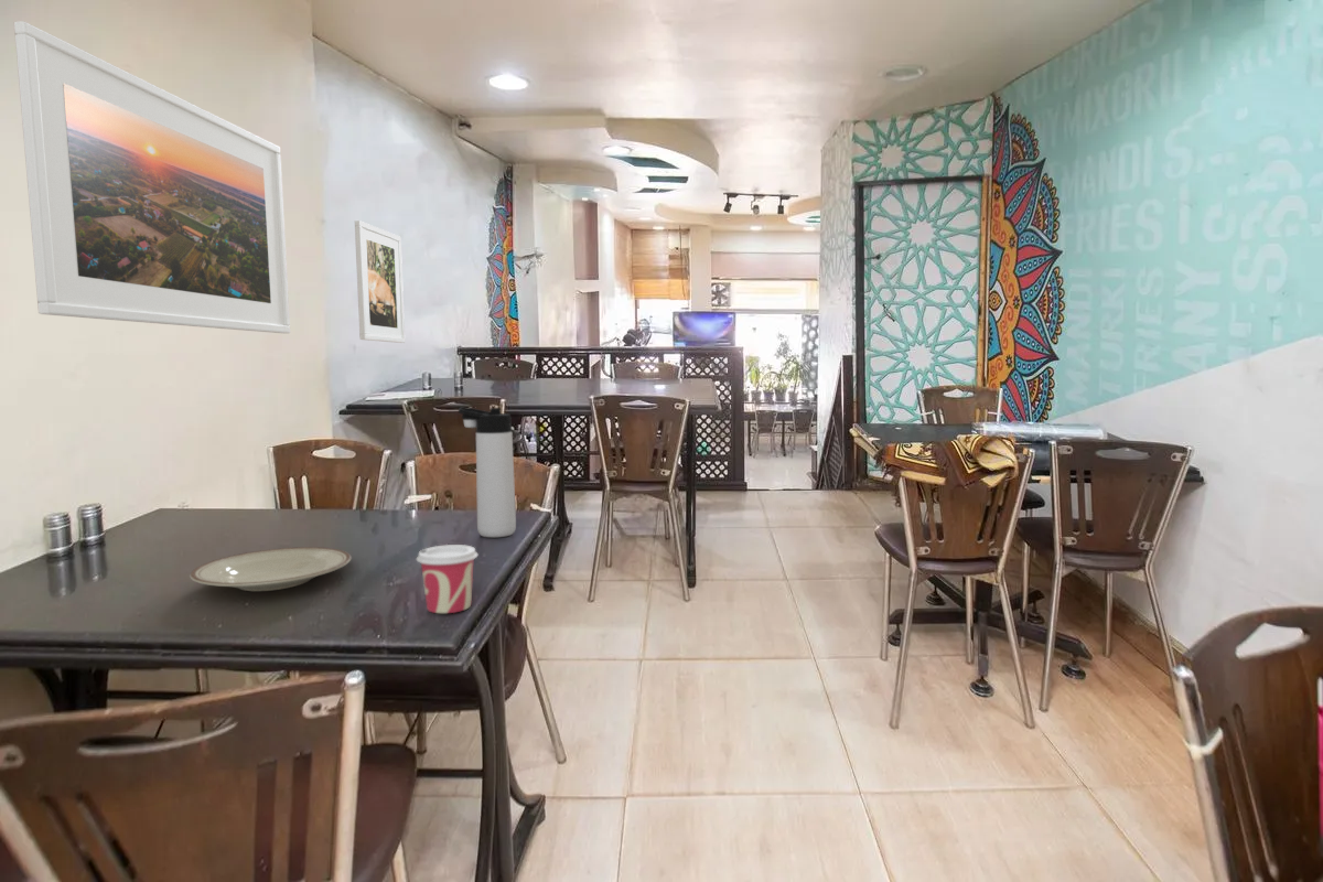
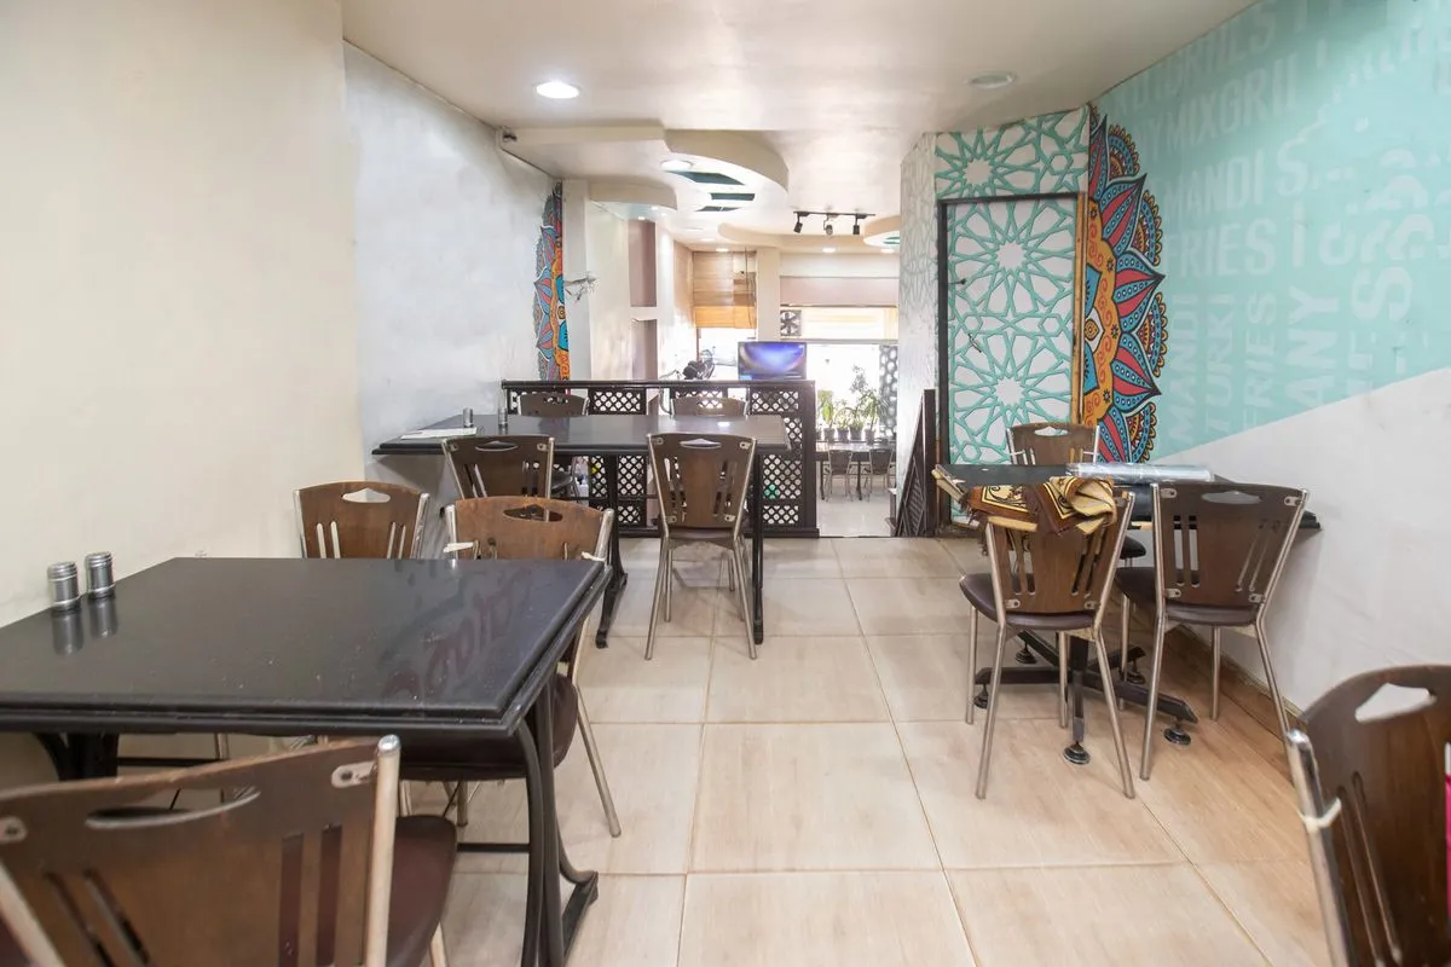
- plate [189,546,353,592]
- cup [416,544,478,614]
- thermos bottle [458,407,517,538]
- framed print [13,20,291,334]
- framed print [354,219,406,344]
